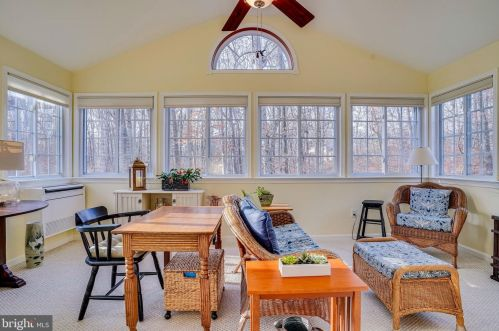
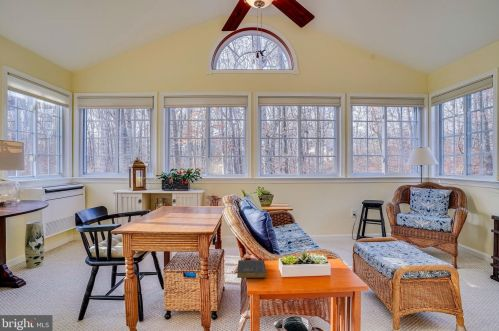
+ book [236,259,267,279]
